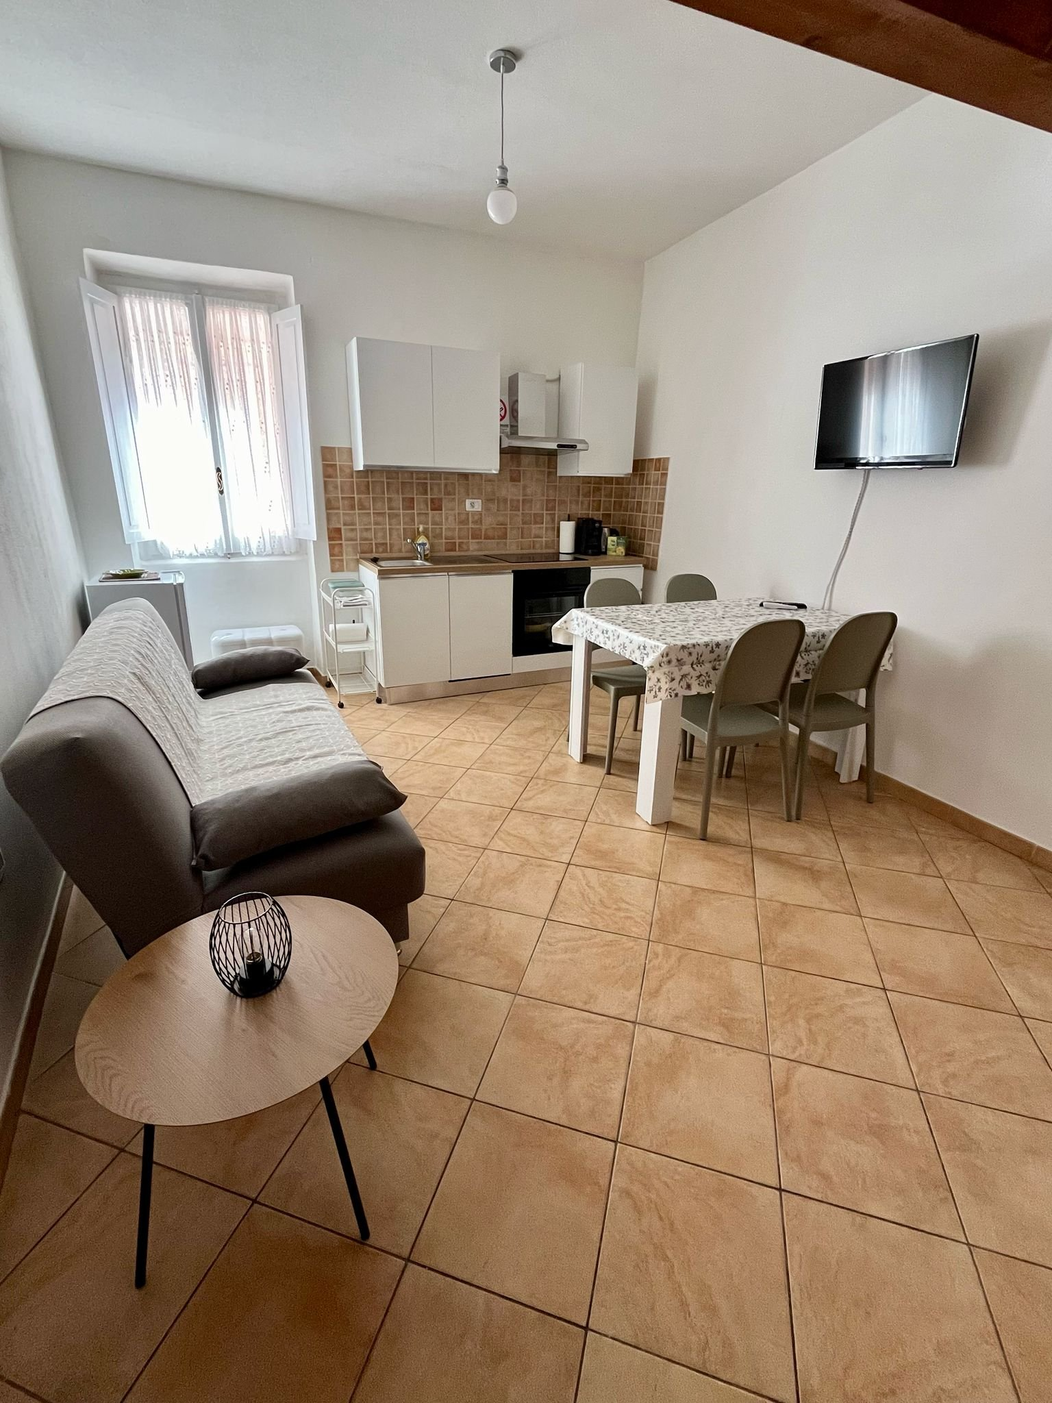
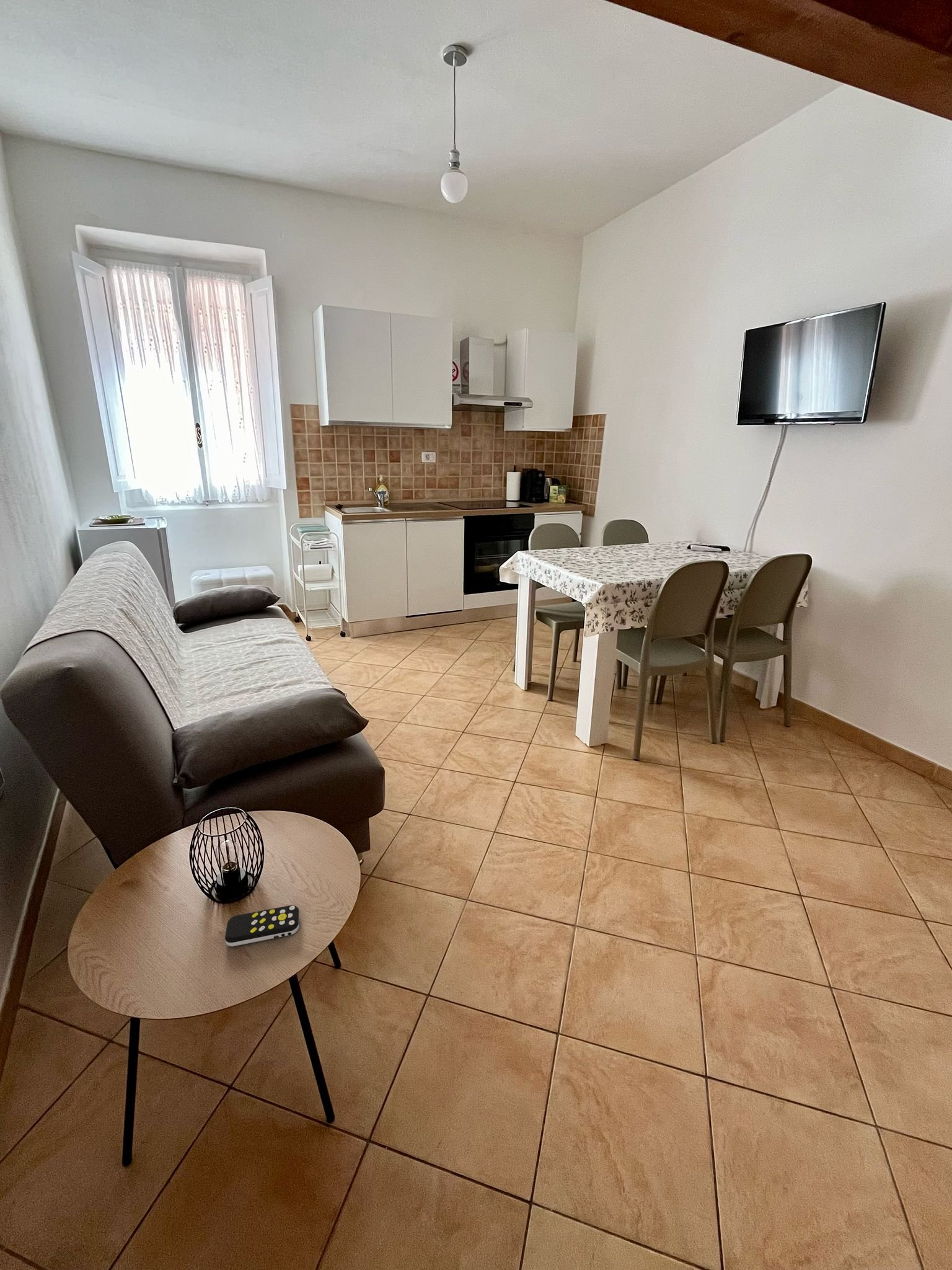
+ remote control [224,905,299,947]
